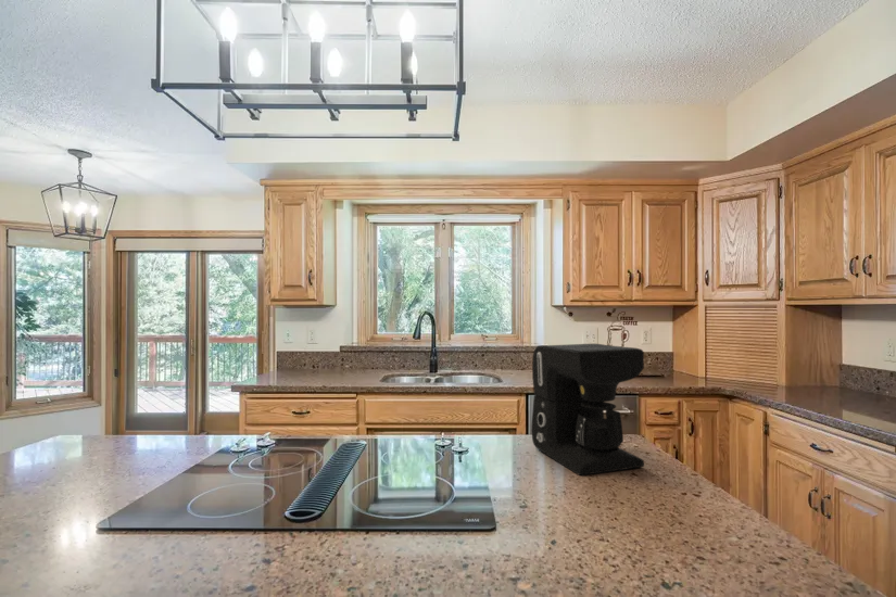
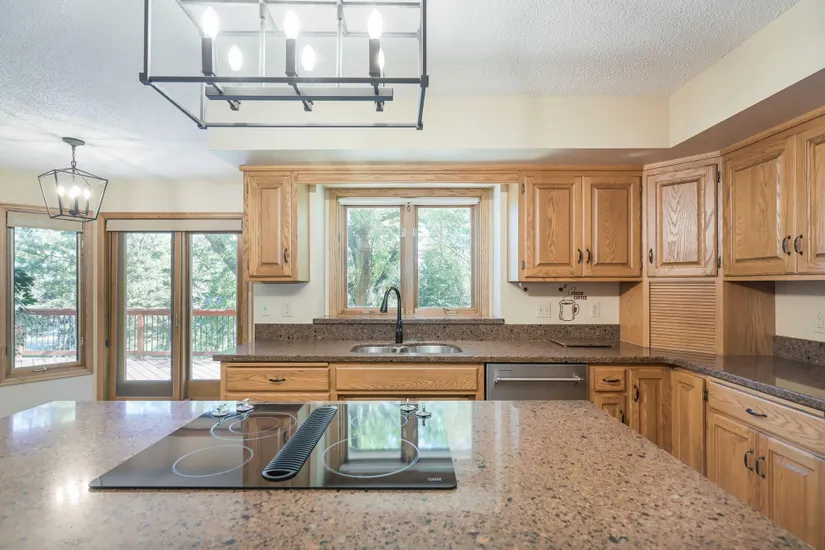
- coffee maker [530,343,645,477]
